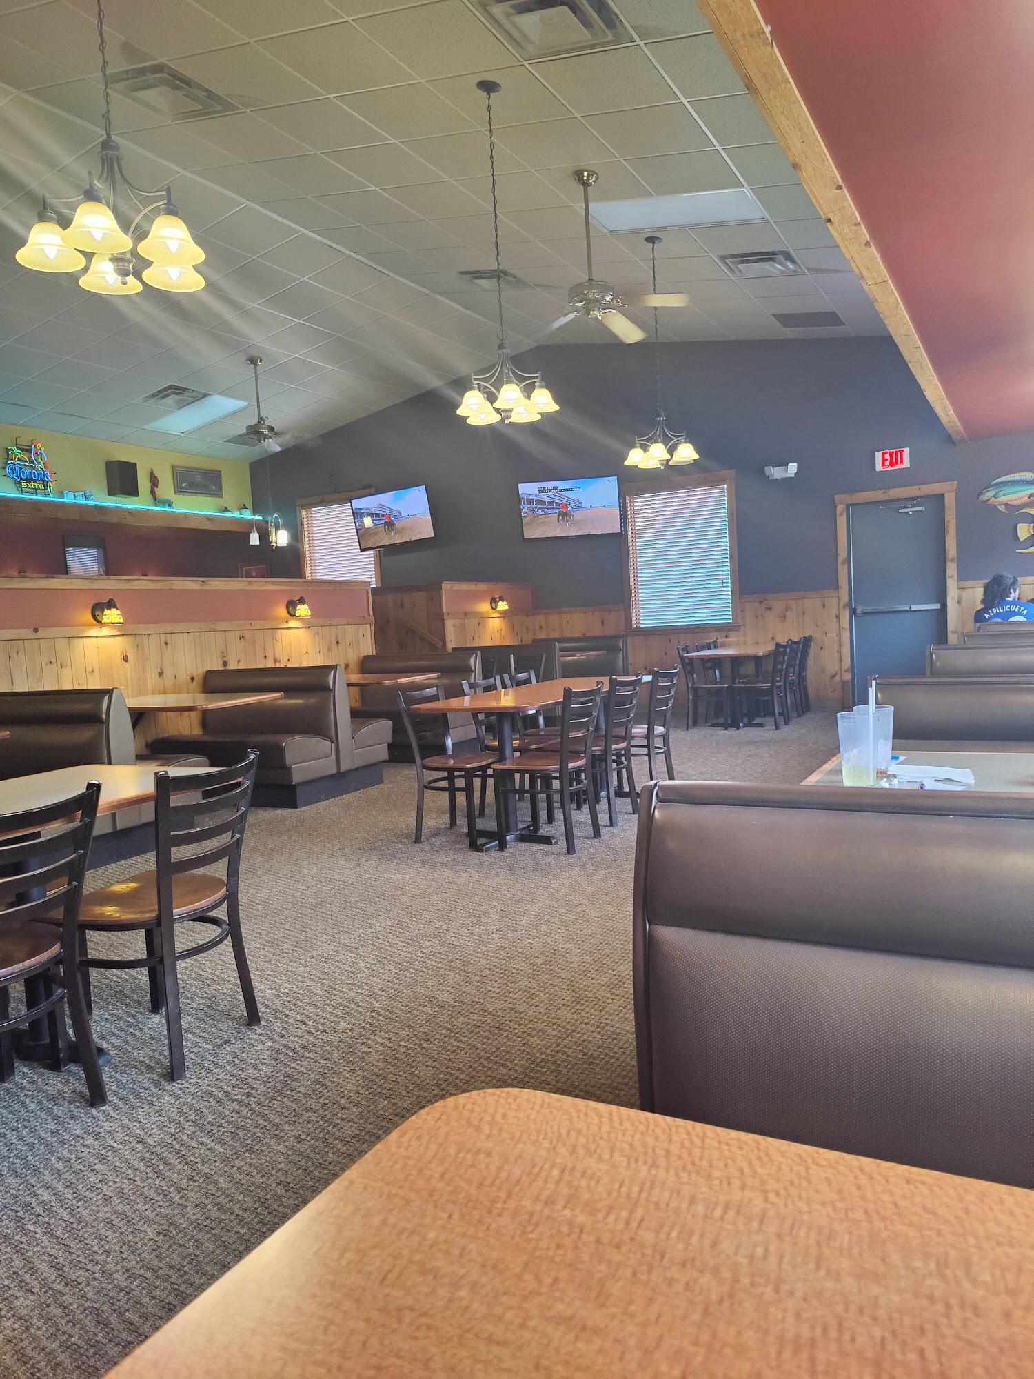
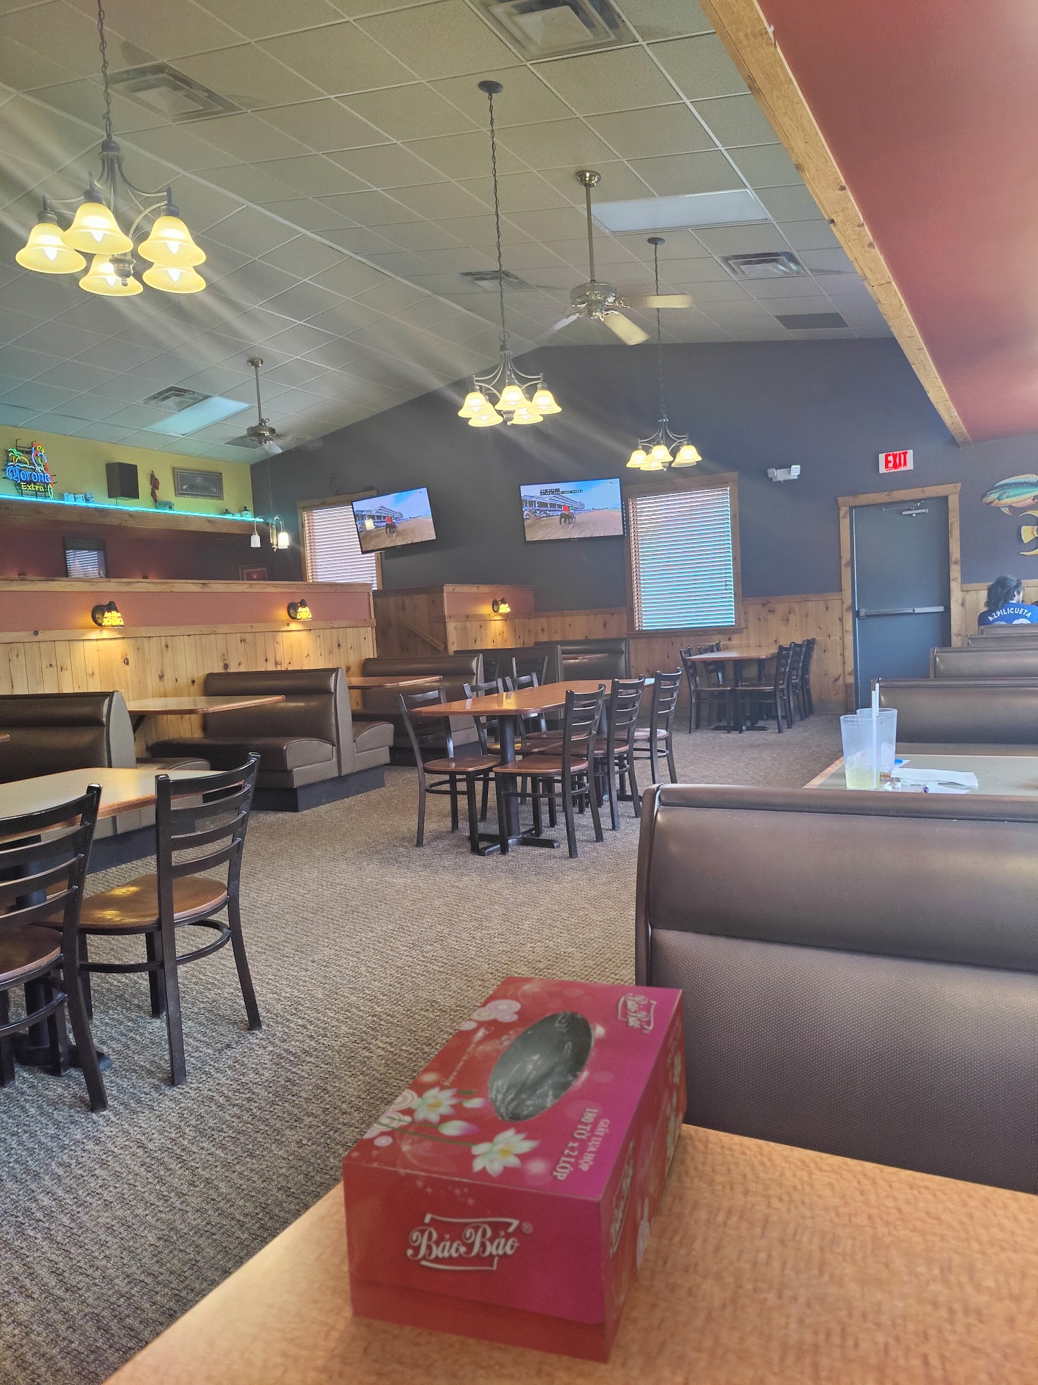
+ tissue box [341,975,687,1365]
